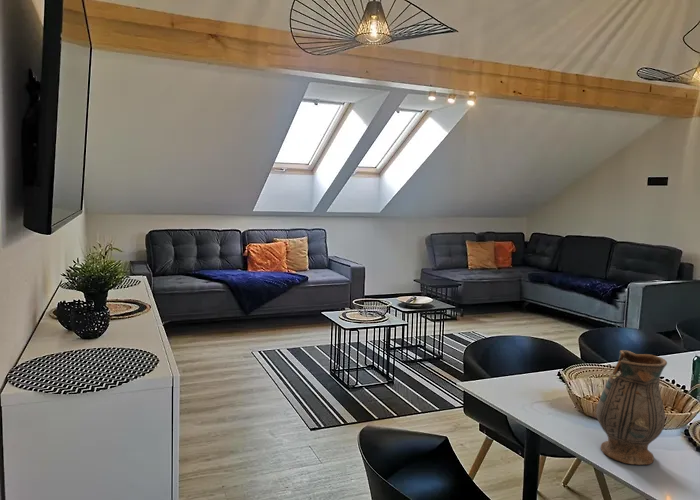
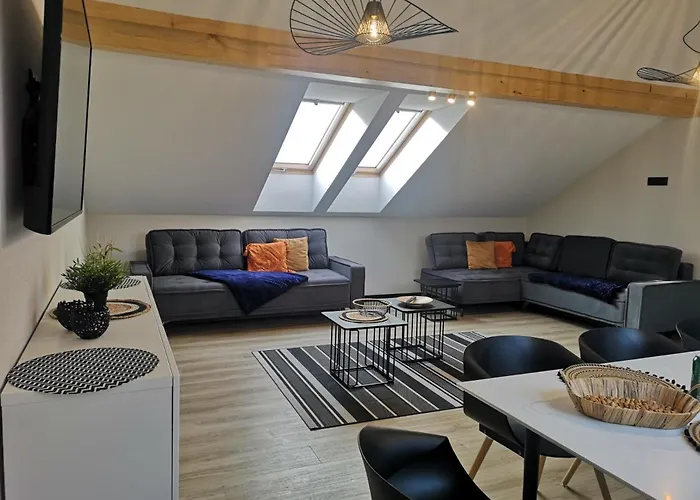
- ceramic pitcher [595,349,668,466]
